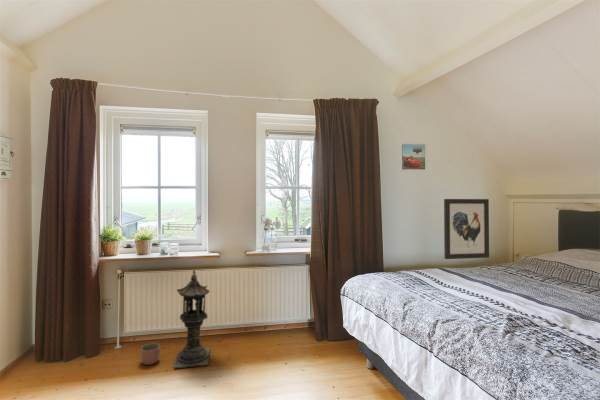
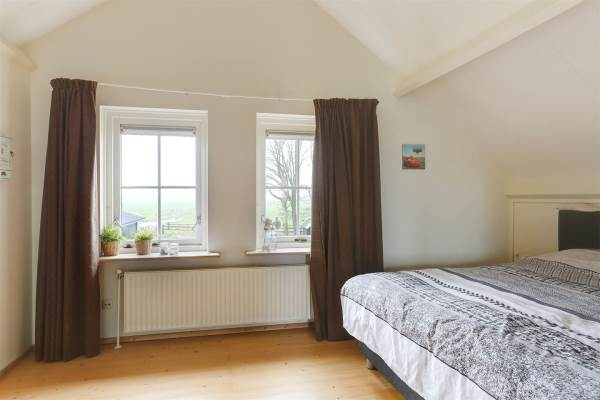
- planter [140,342,161,366]
- wall art [443,198,490,260]
- lantern [173,269,211,370]
